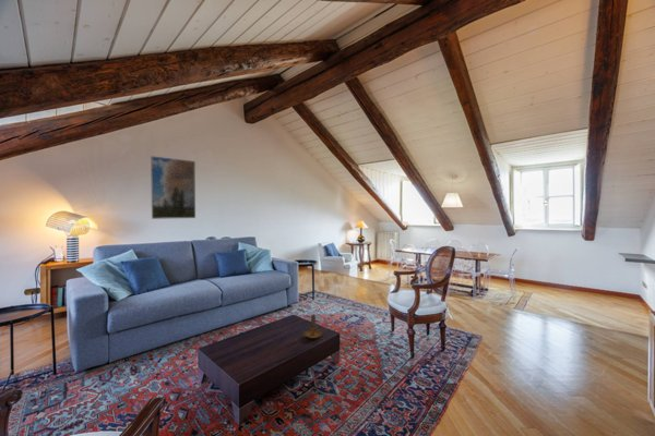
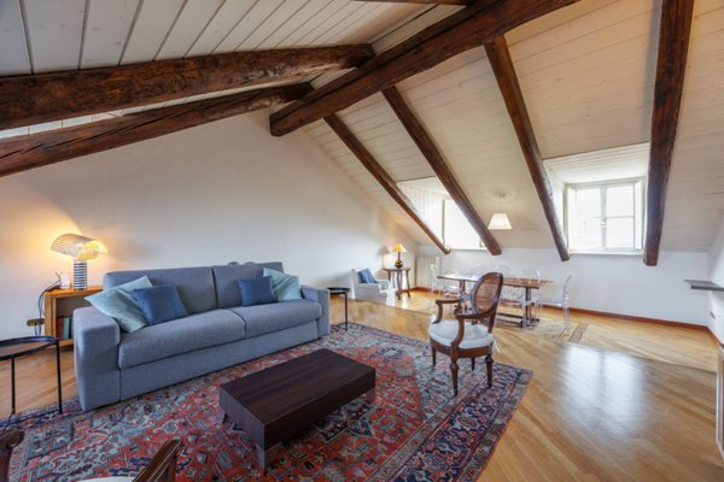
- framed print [150,155,196,220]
- candle [301,314,323,339]
